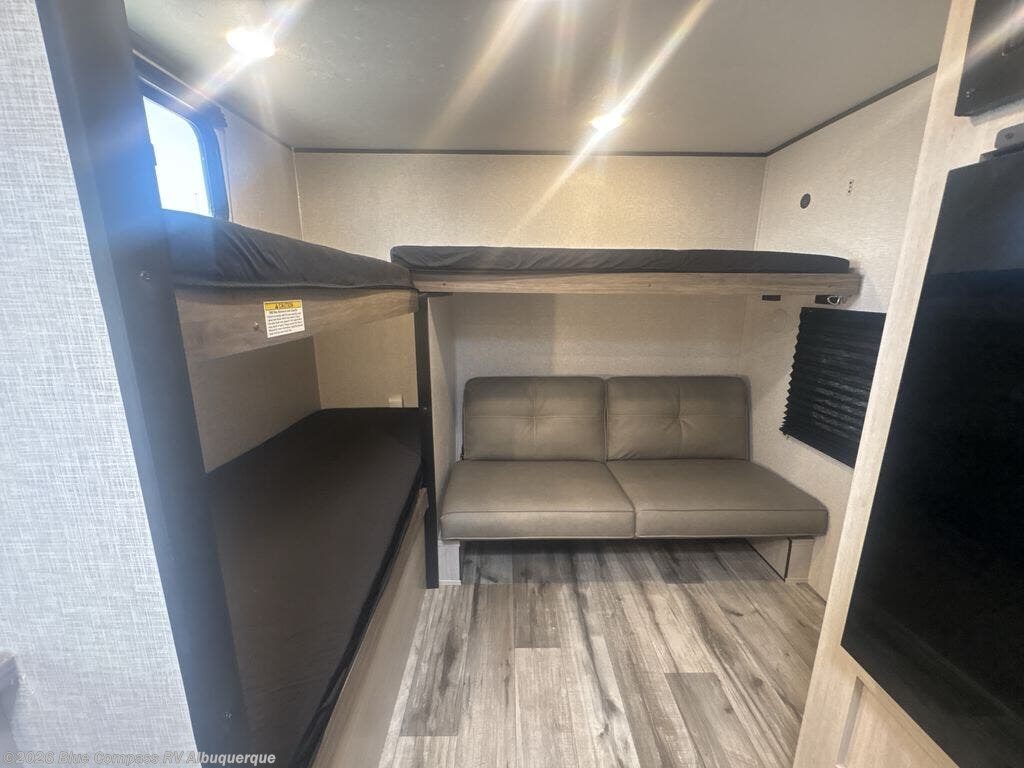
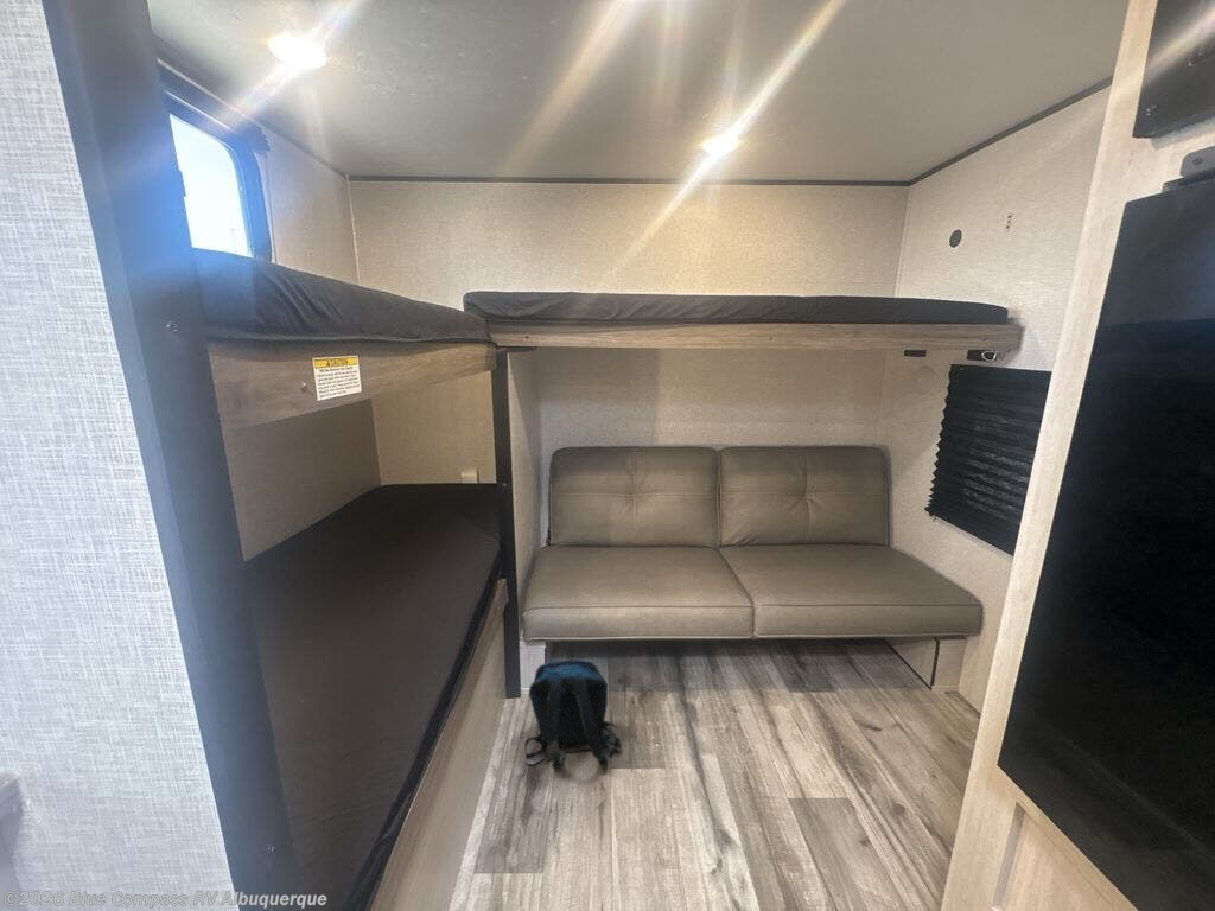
+ backpack [523,658,622,769]
